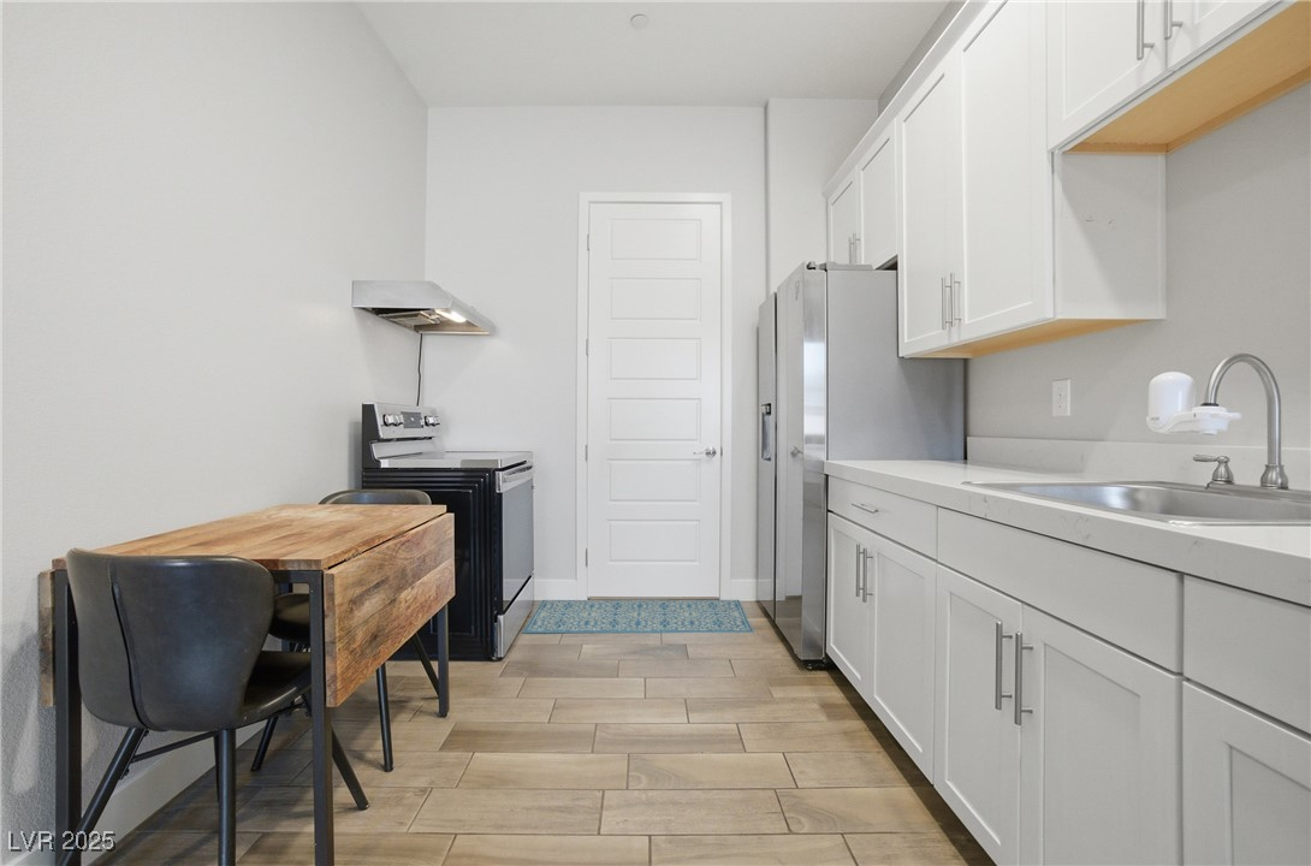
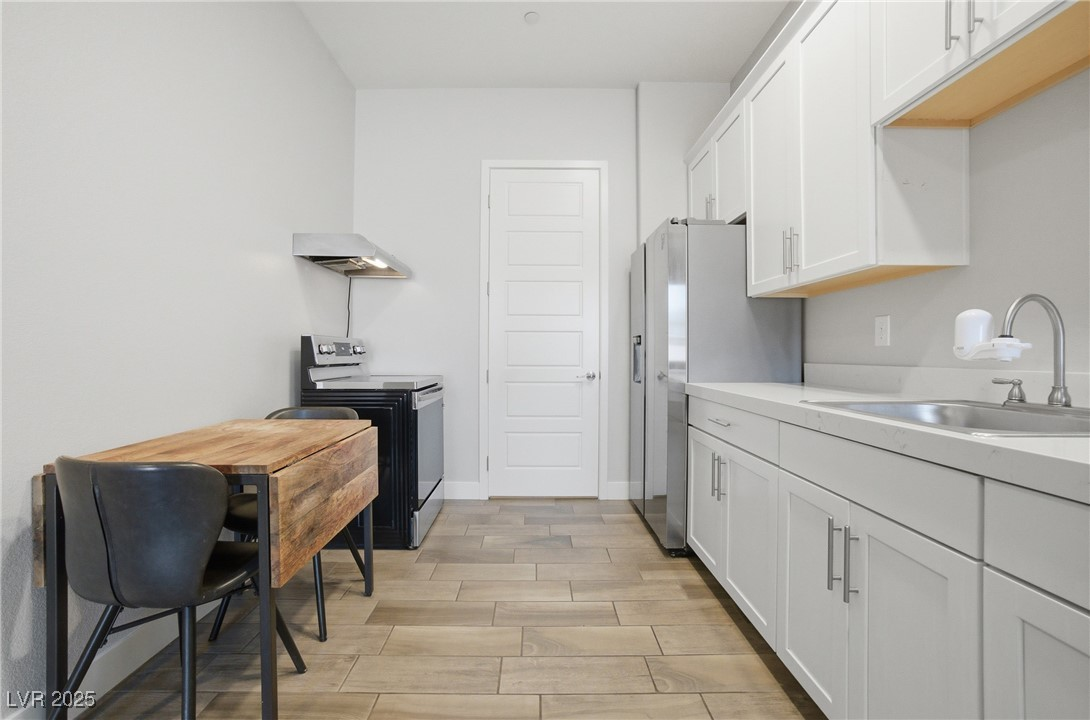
- rug [522,599,755,634]
